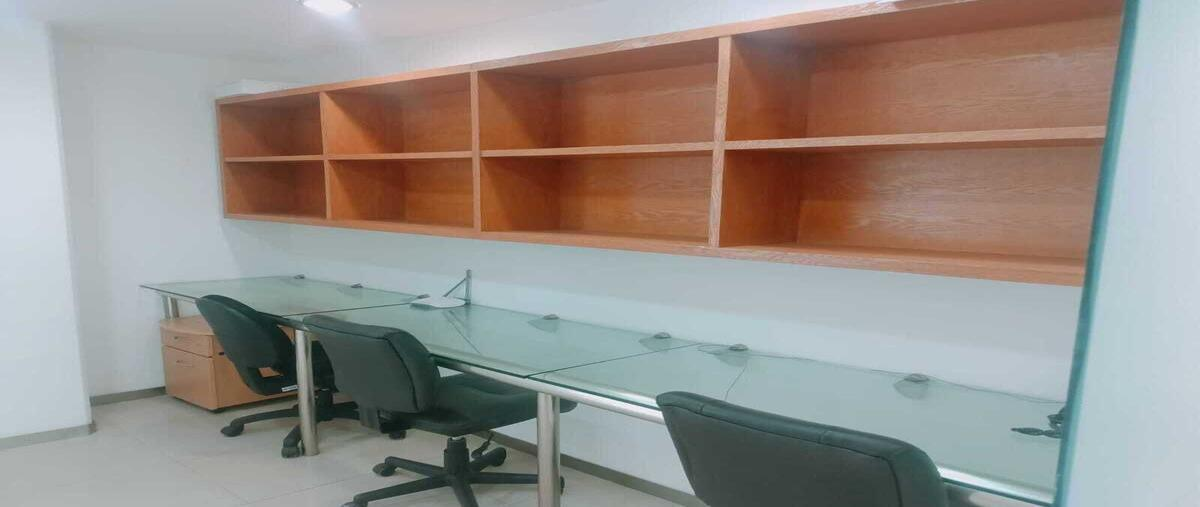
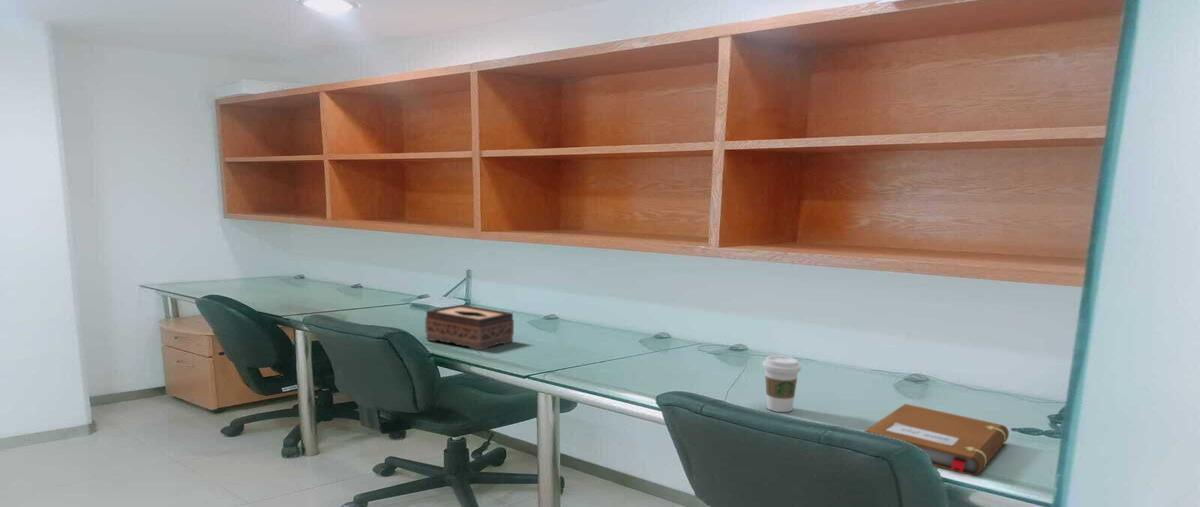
+ tissue box [424,304,515,351]
+ coffee cup [761,354,802,413]
+ notebook [864,403,1010,477]
